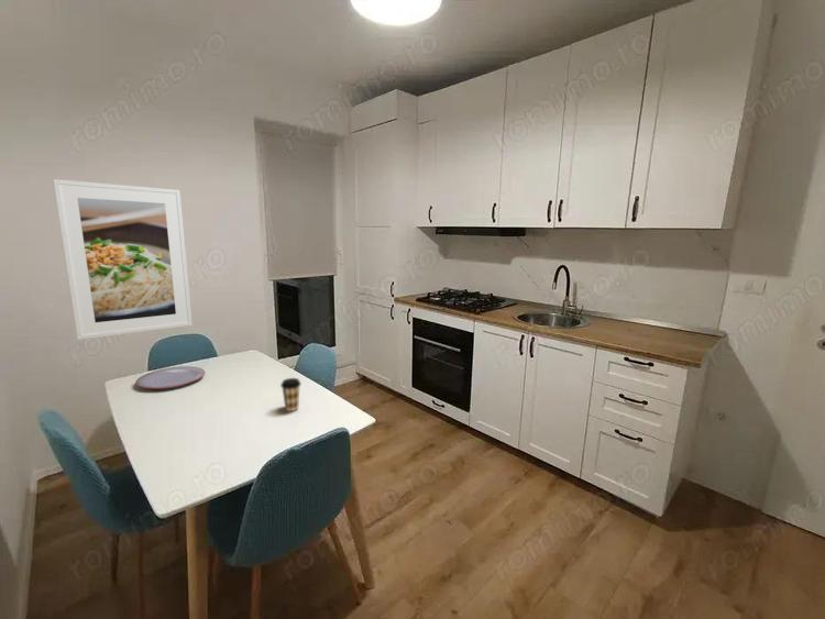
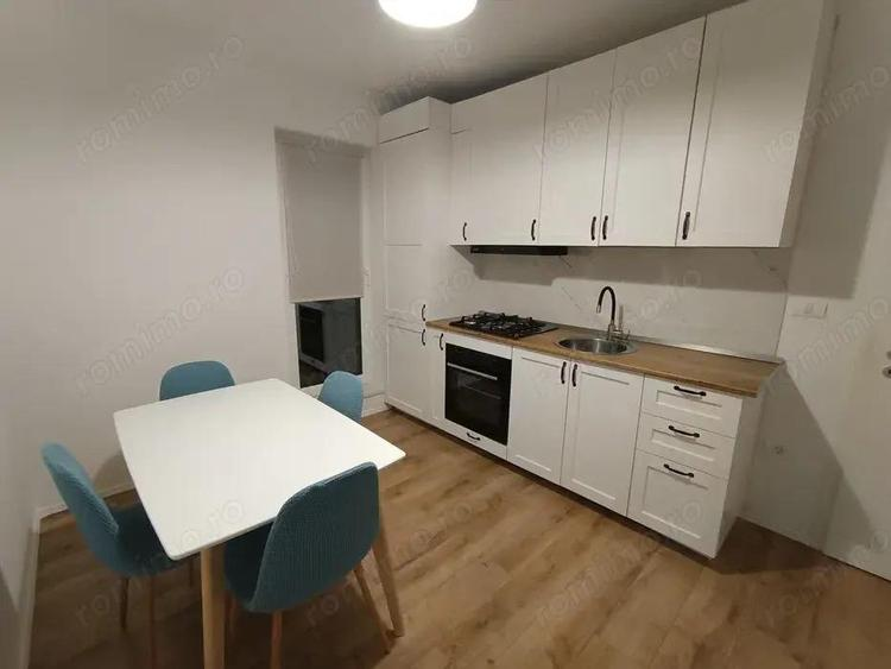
- coffee cup [279,377,302,412]
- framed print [52,178,194,341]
- plate [134,365,206,390]
